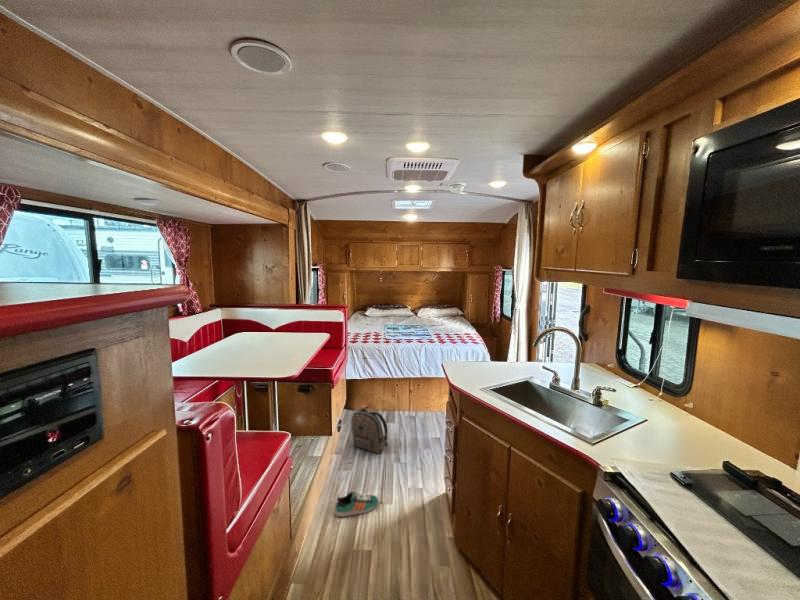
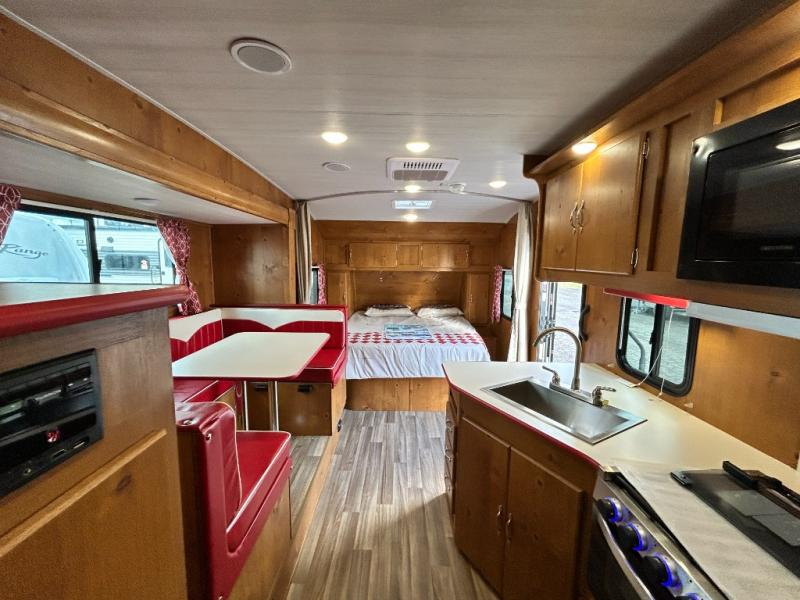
- backpack [350,406,389,455]
- sneaker [334,491,379,518]
